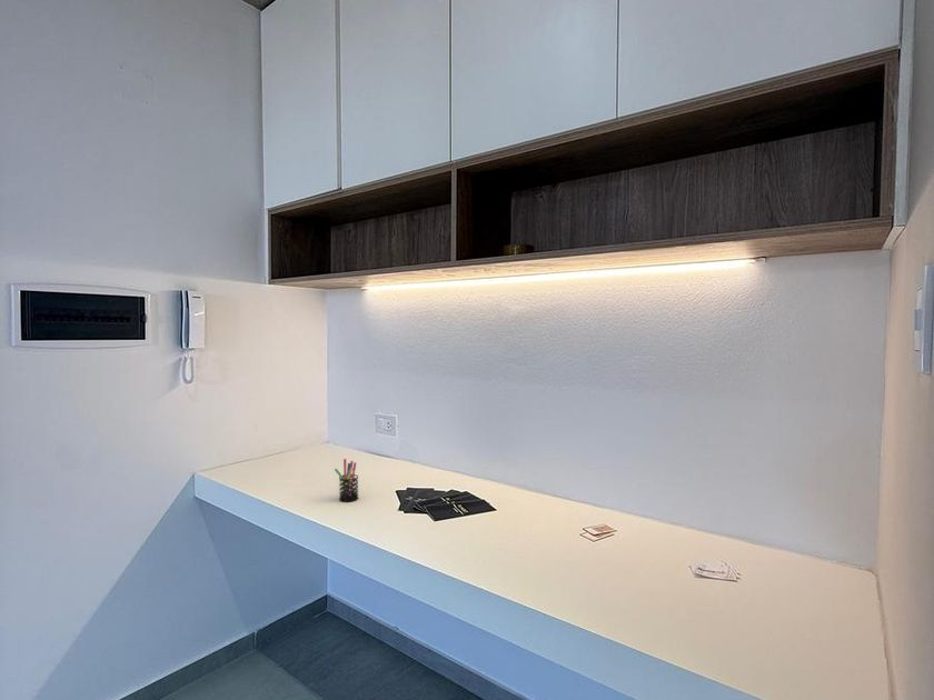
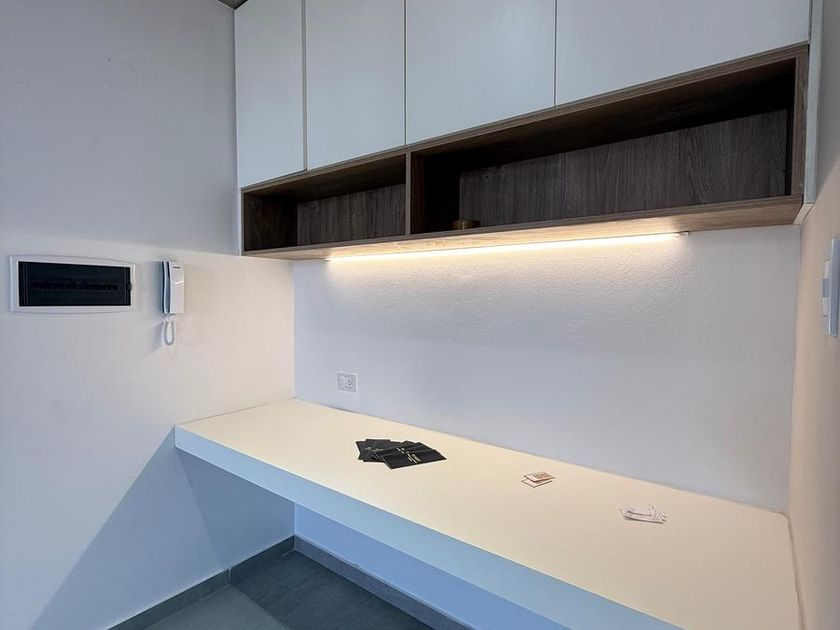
- pen holder [334,458,359,502]
